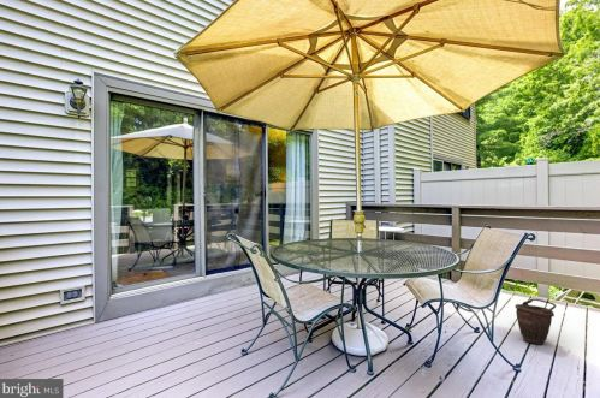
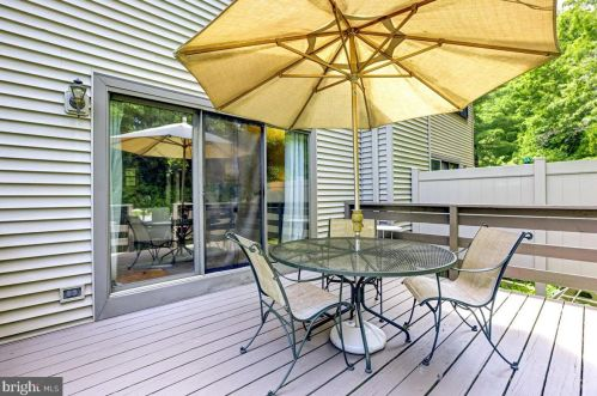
- bucket [513,298,557,345]
